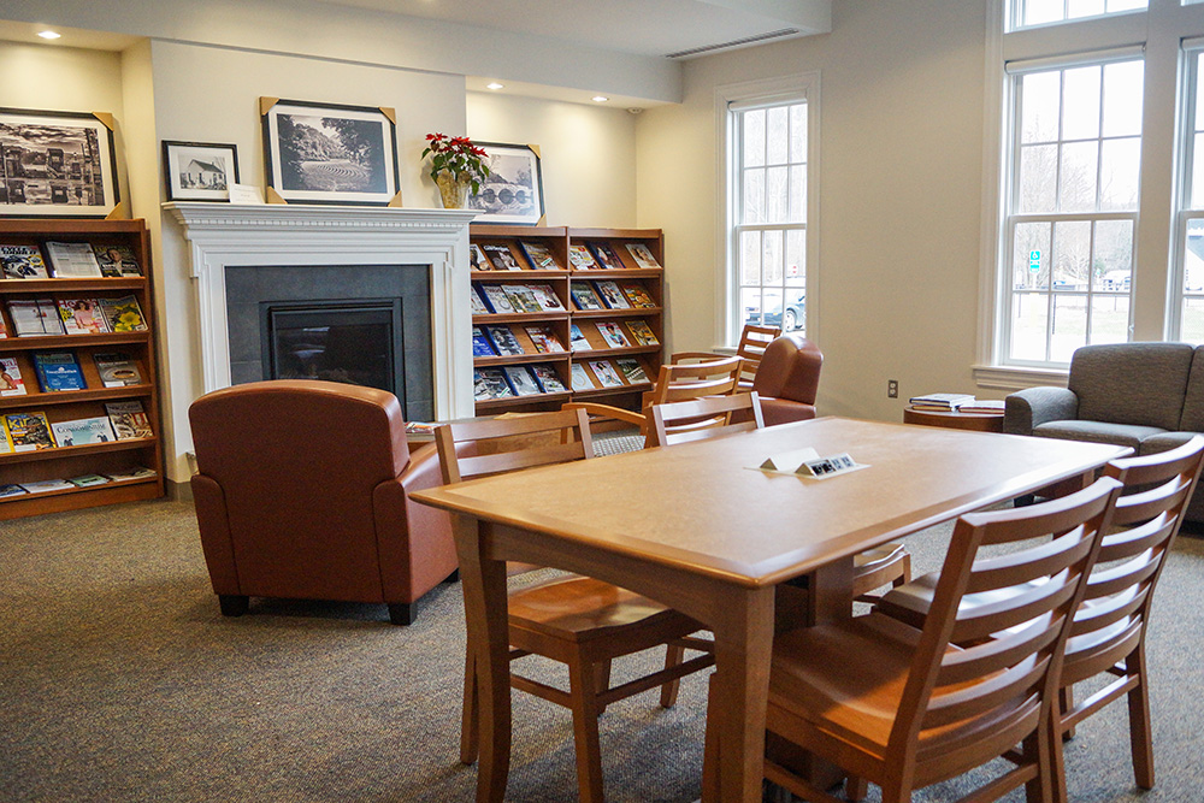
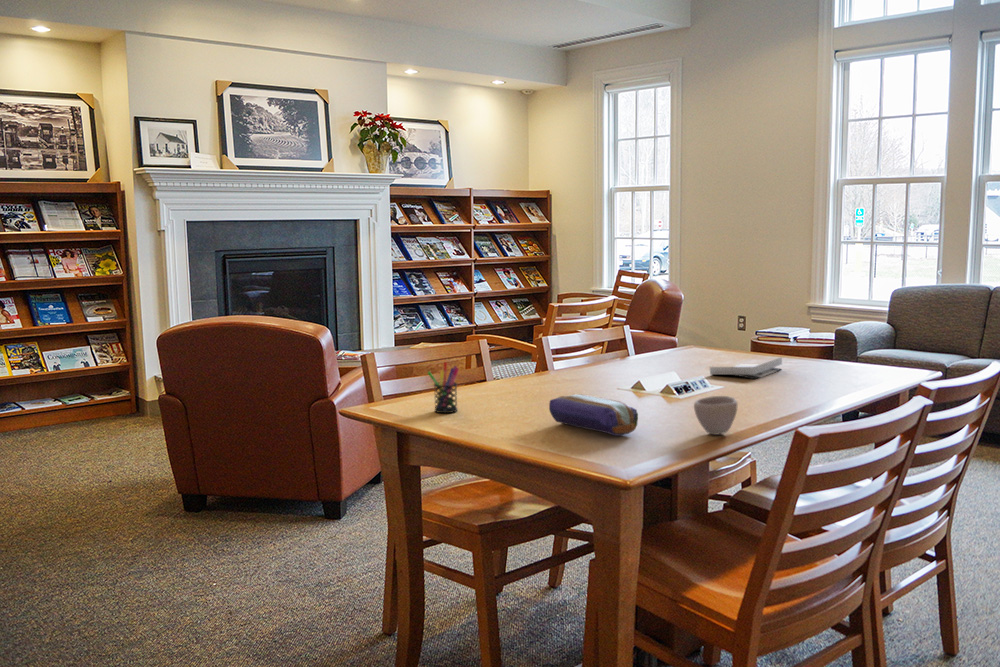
+ book [709,356,783,380]
+ cup [693,395,739,436]
+ pencil case [548,393,639,437]
+ pen holder [426,361,460,414]
